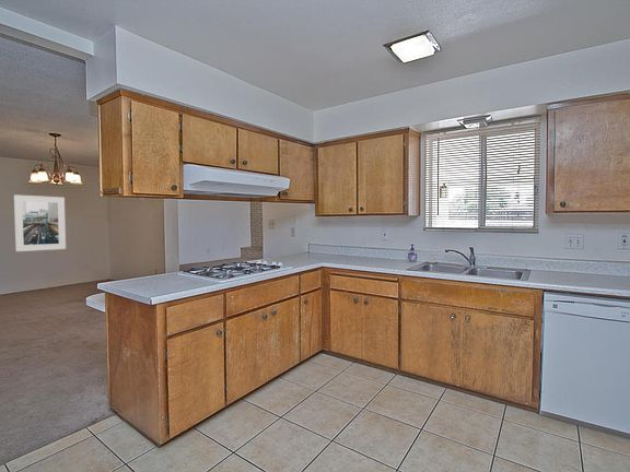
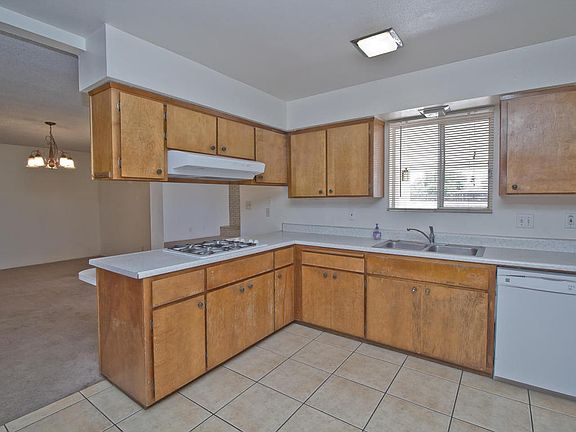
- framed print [13,193,67,252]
